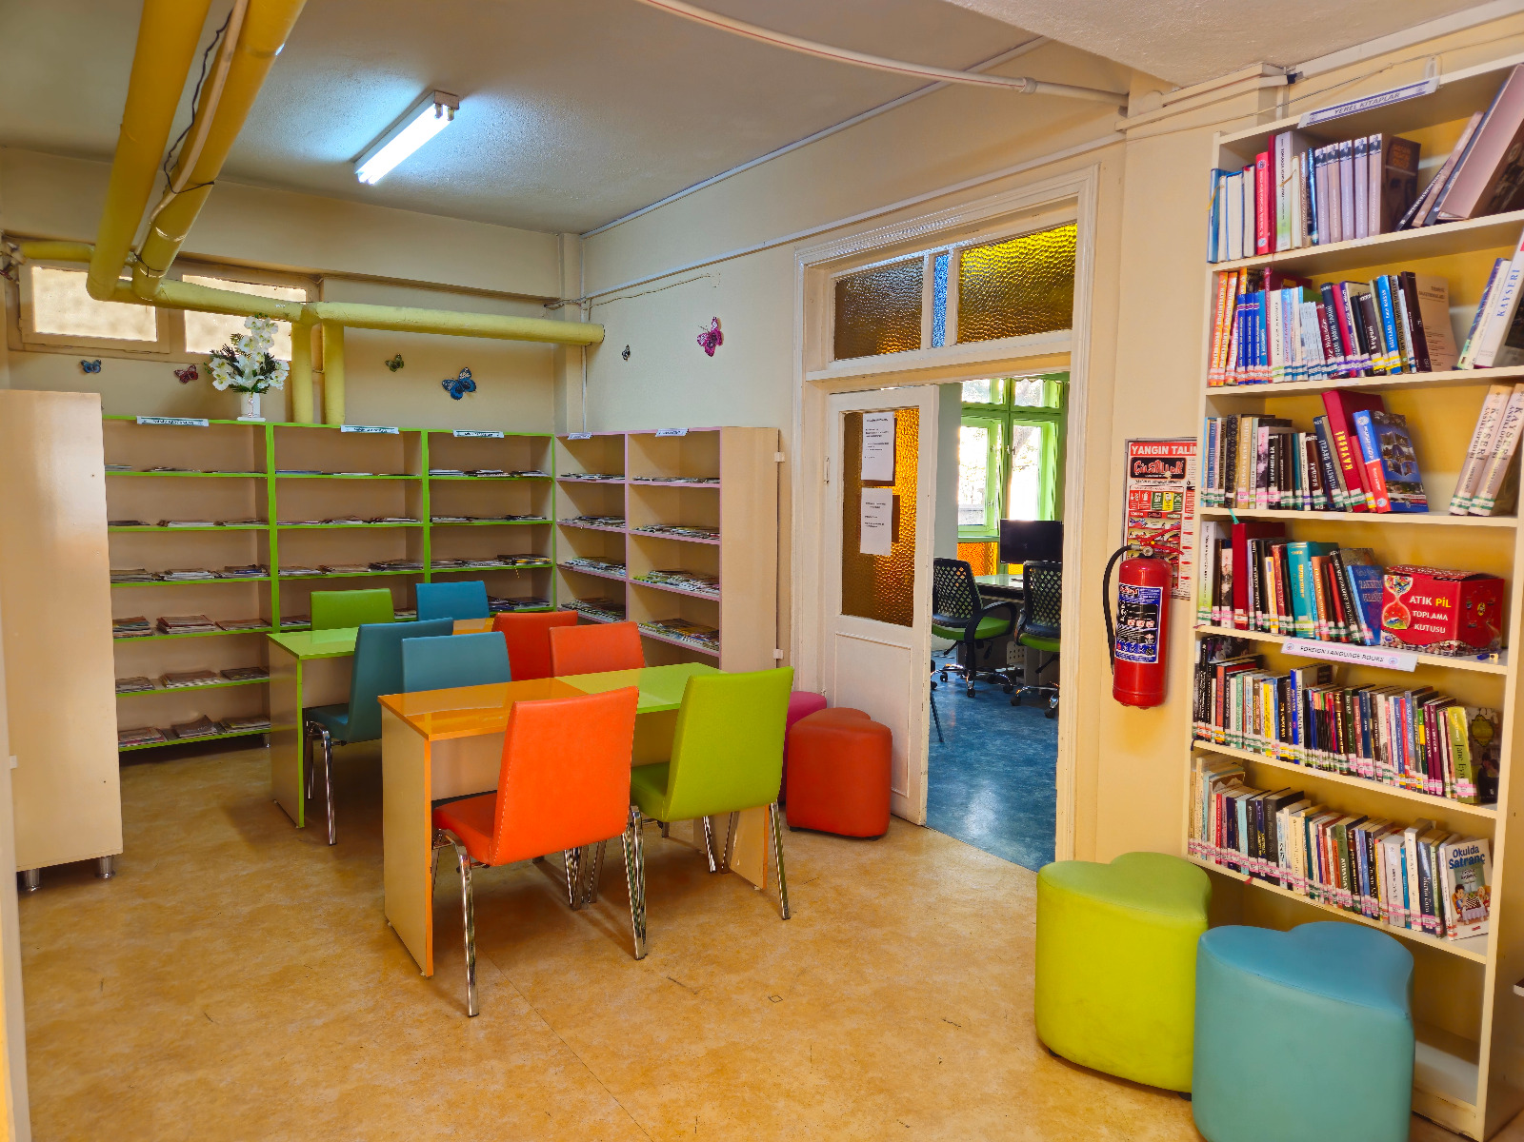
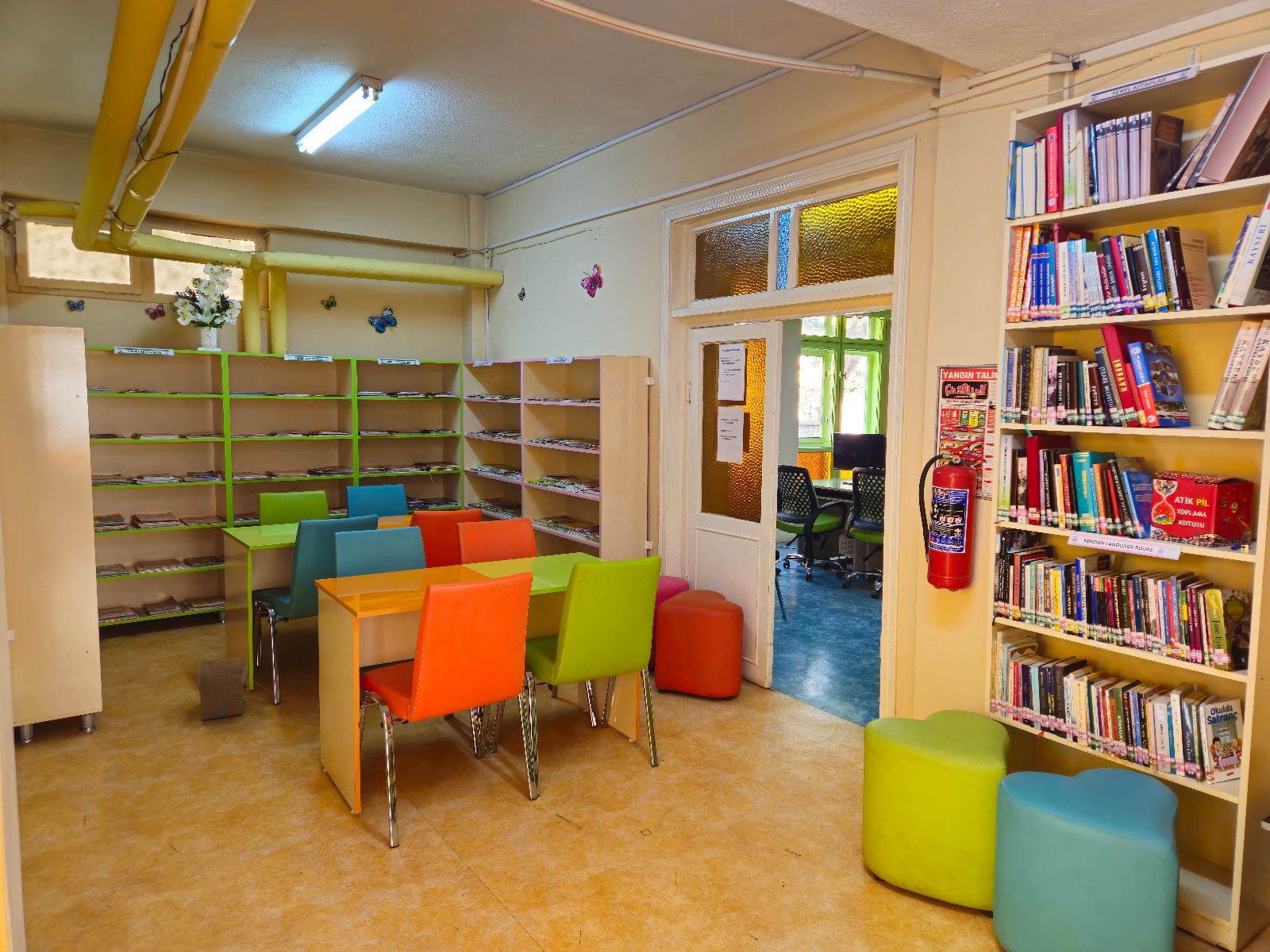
+ cardboard box [194,656,250,721]
